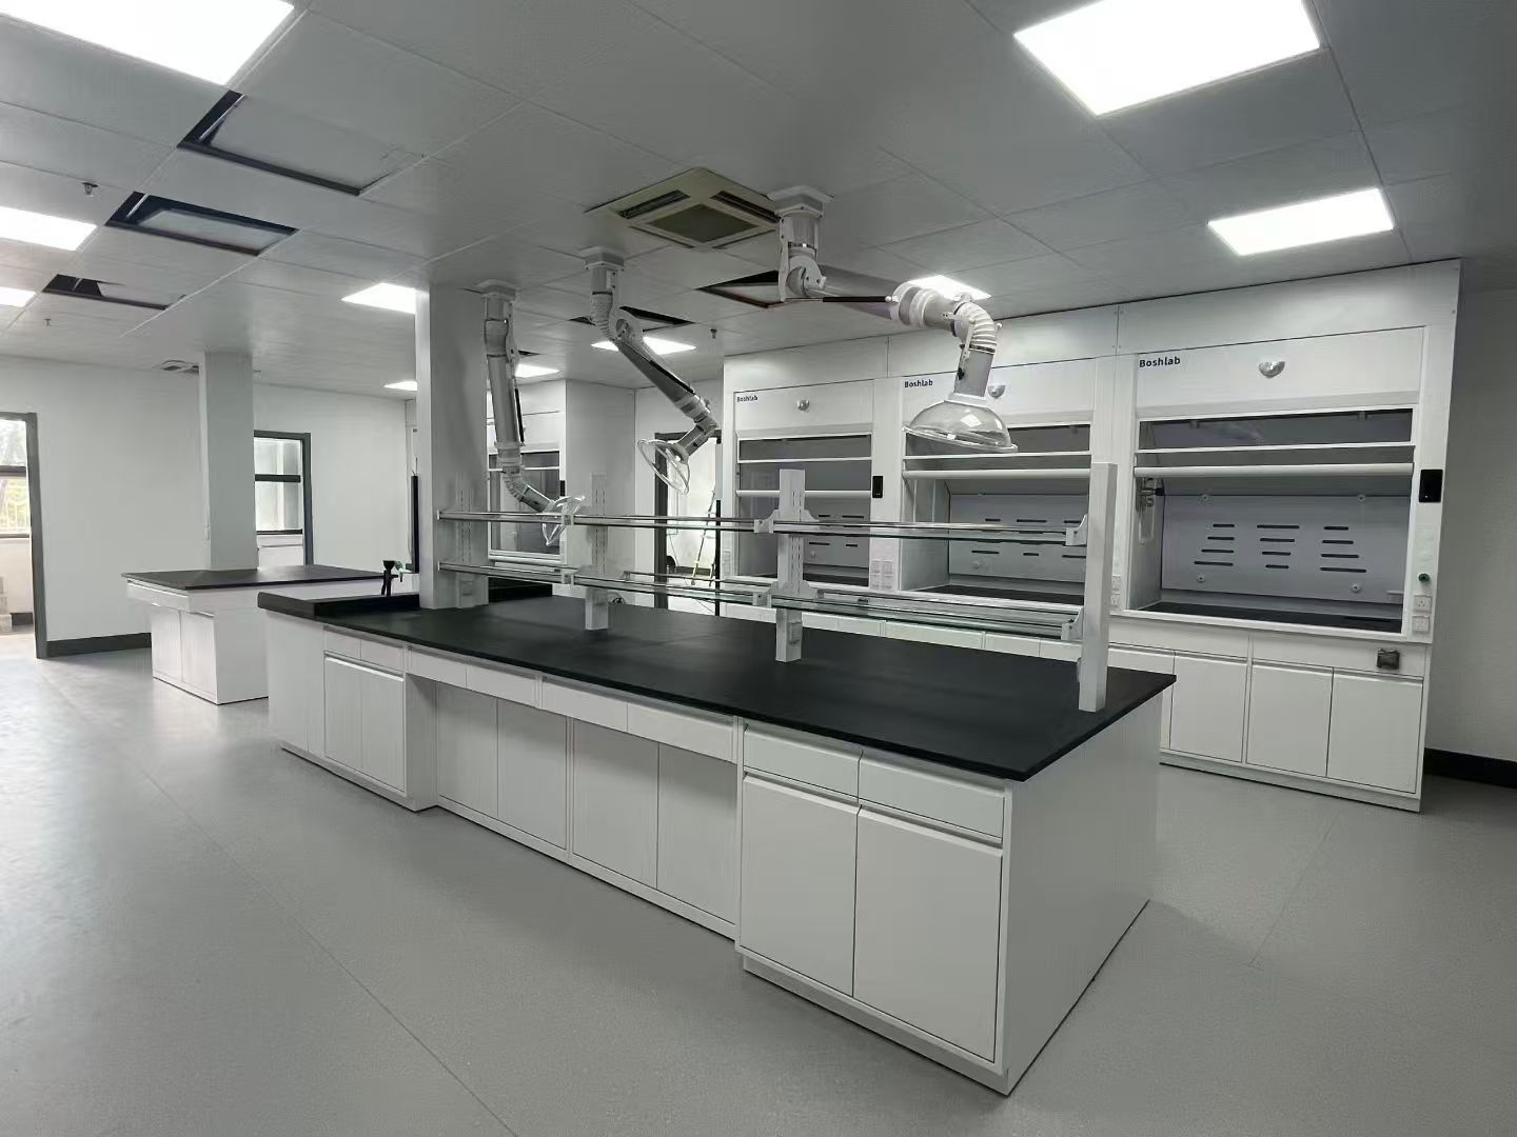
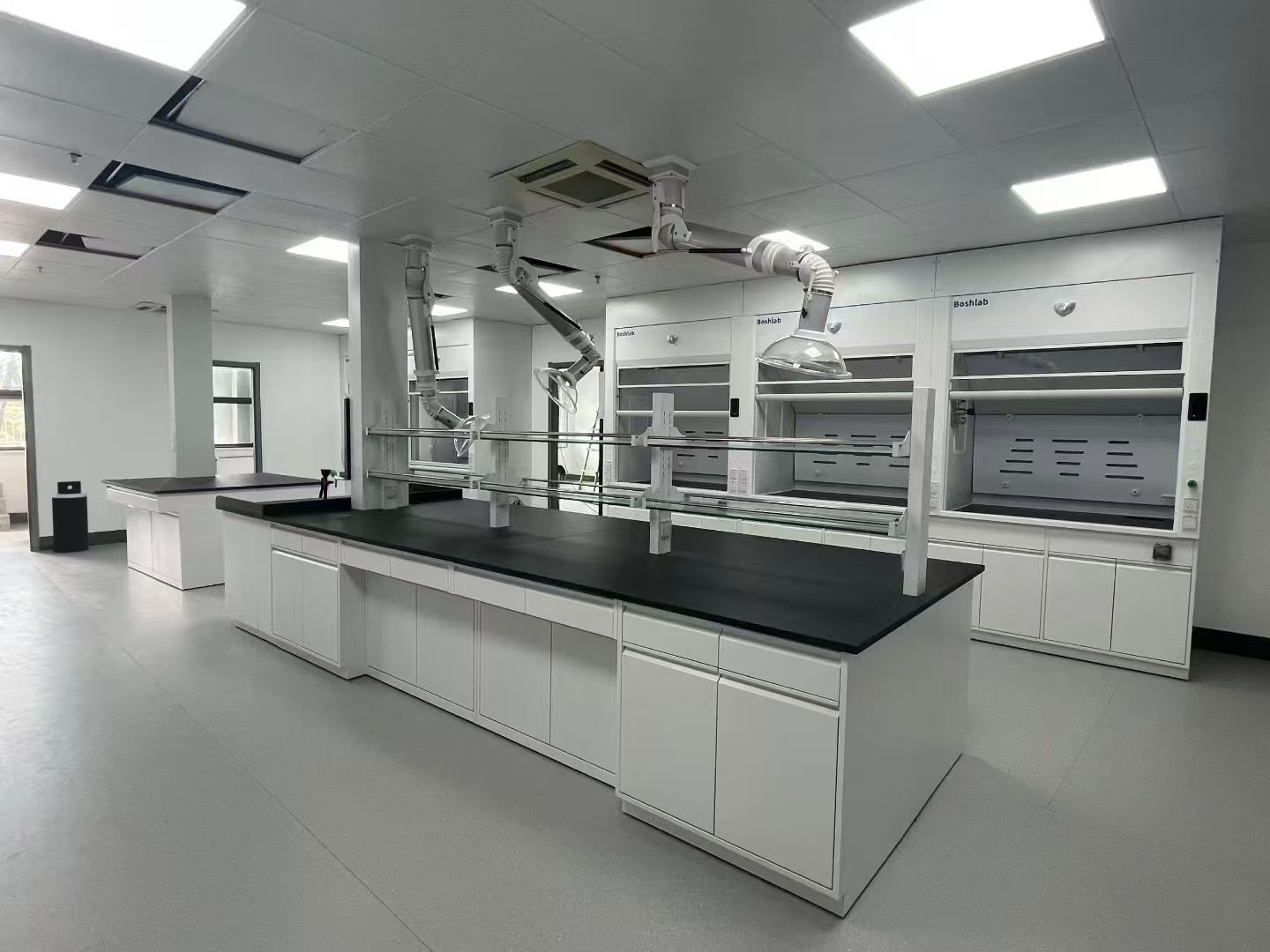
+ trash can [51,480,90,554]
